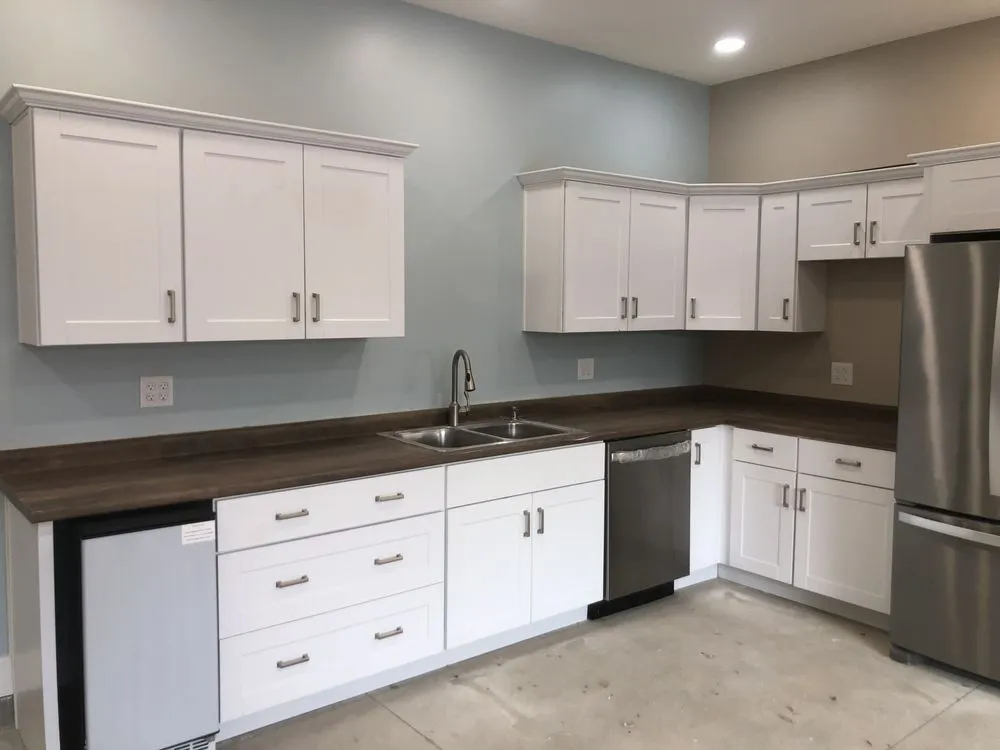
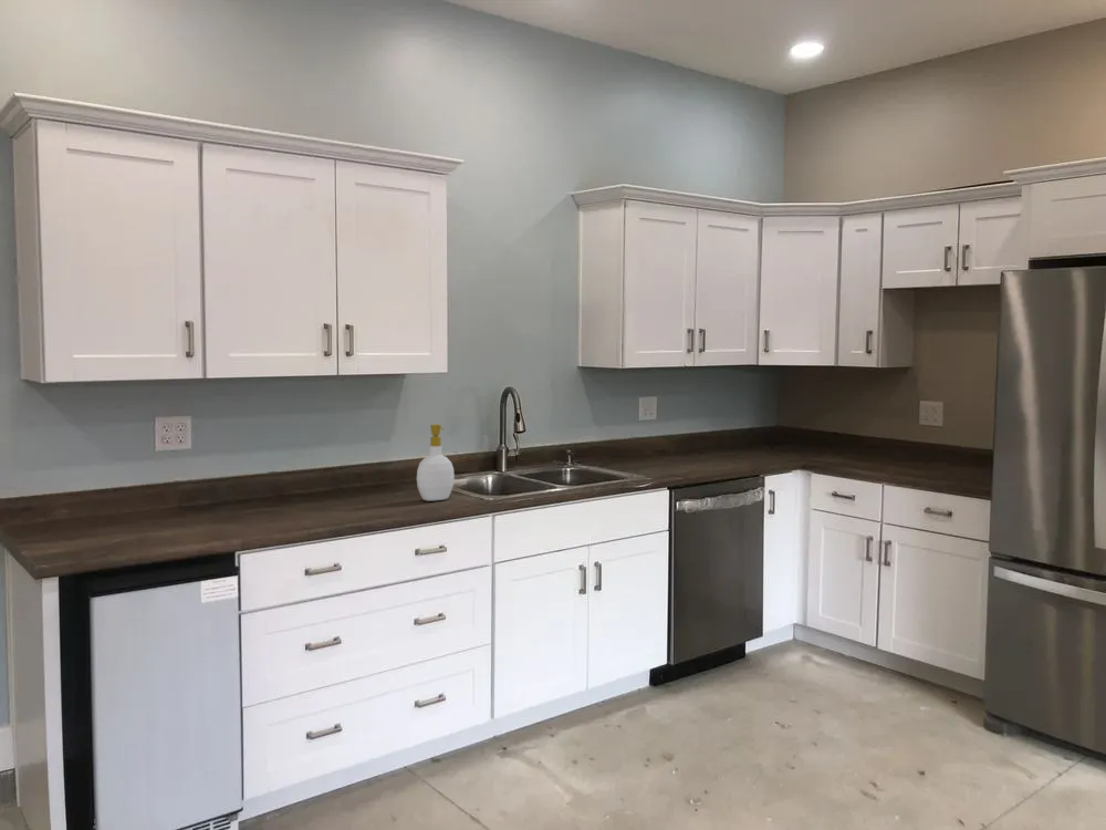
+ soap bottle [416,423,456,502]
